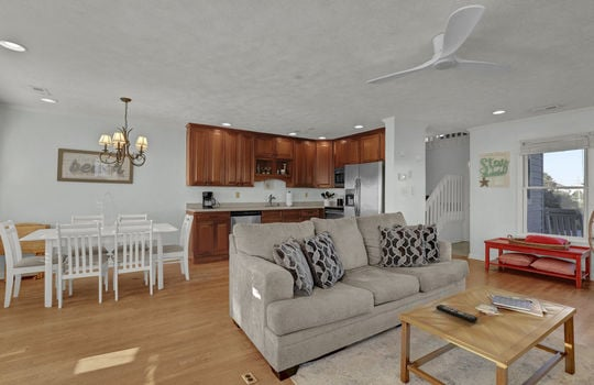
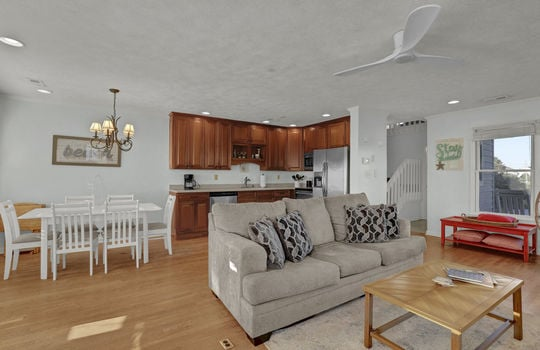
- remote control [435,304,479,323]
